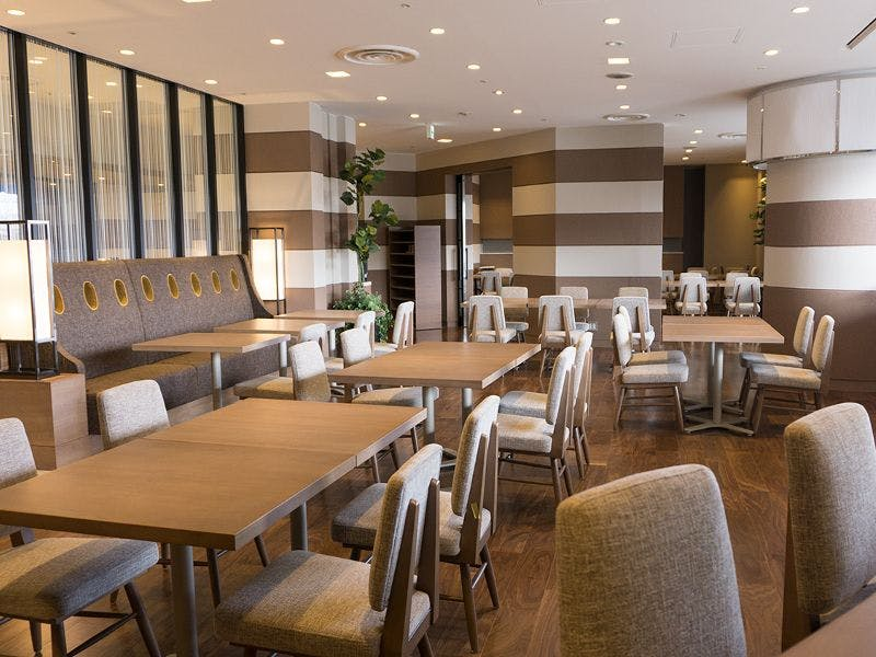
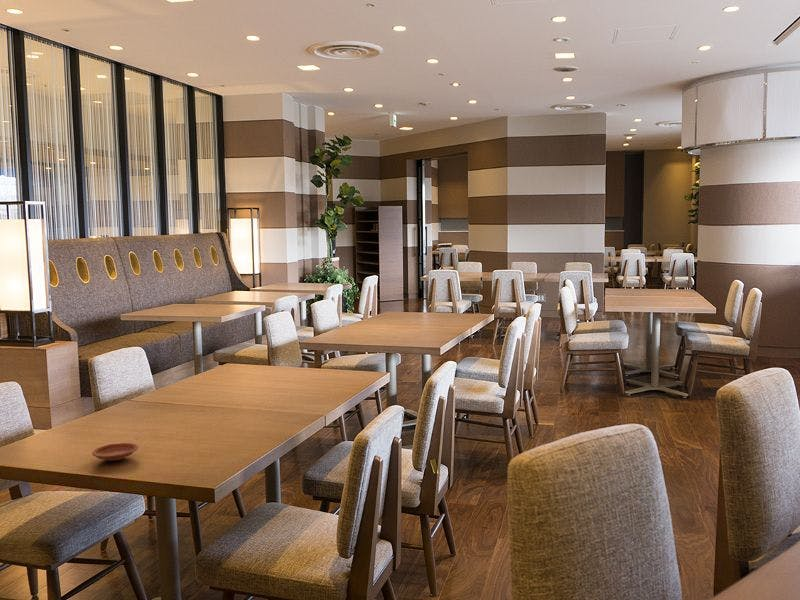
+ plate [91,442,139,462]
